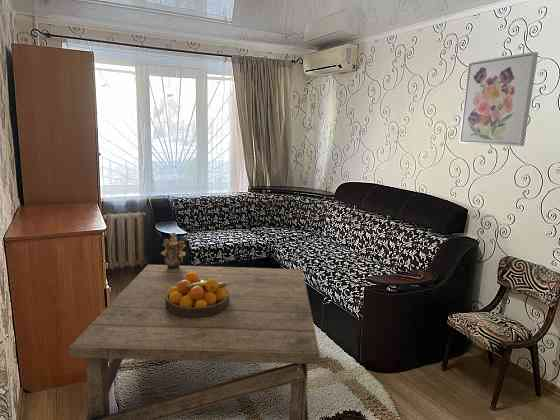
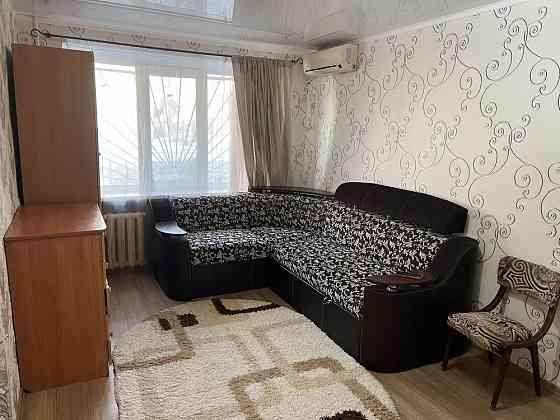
- wall art [458,51,539,147]
- decorative vase [160,232,187,270]
- fruit bowl [165,272,231,318]
- coffee table [68,264,321,420]
